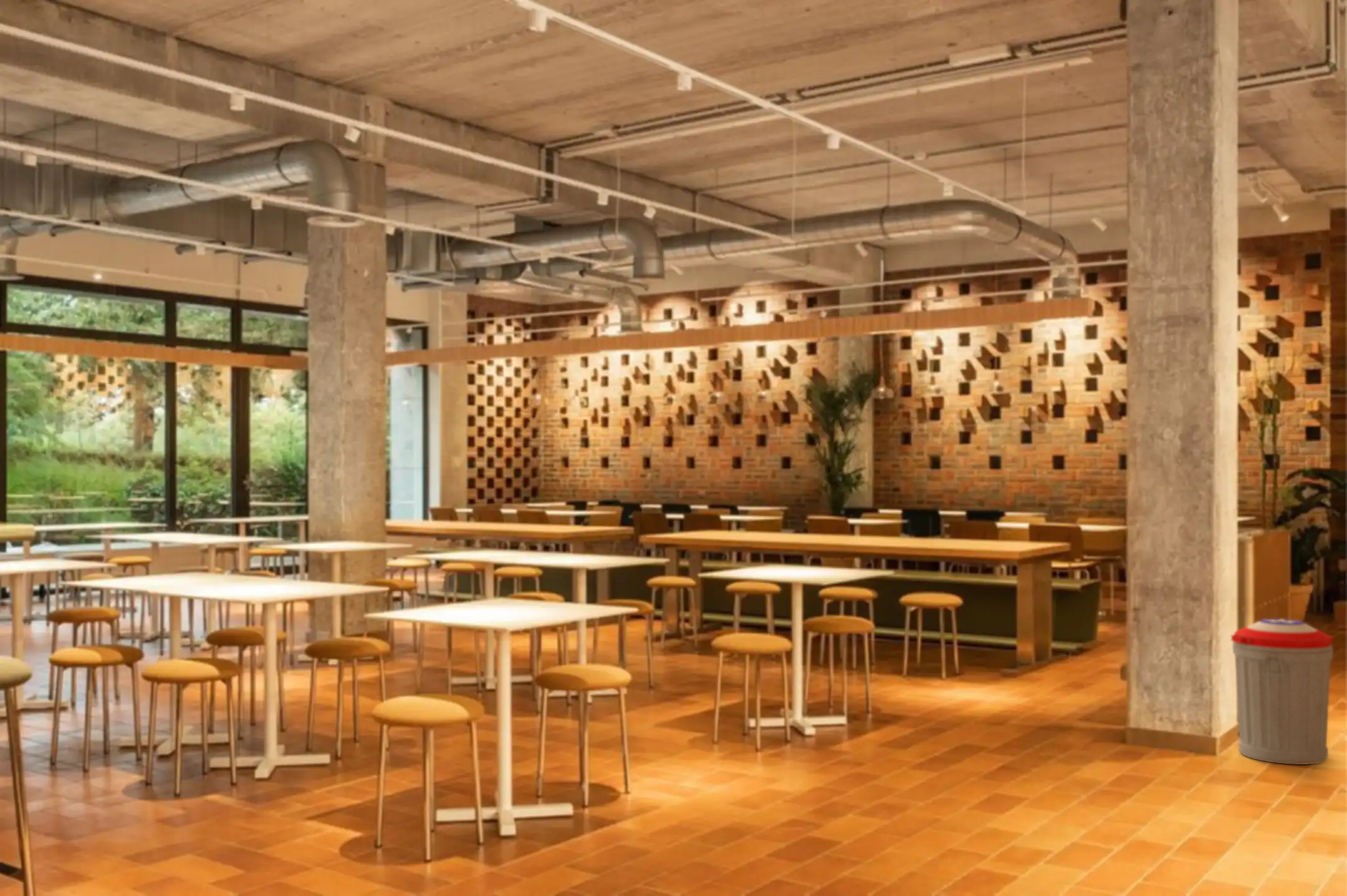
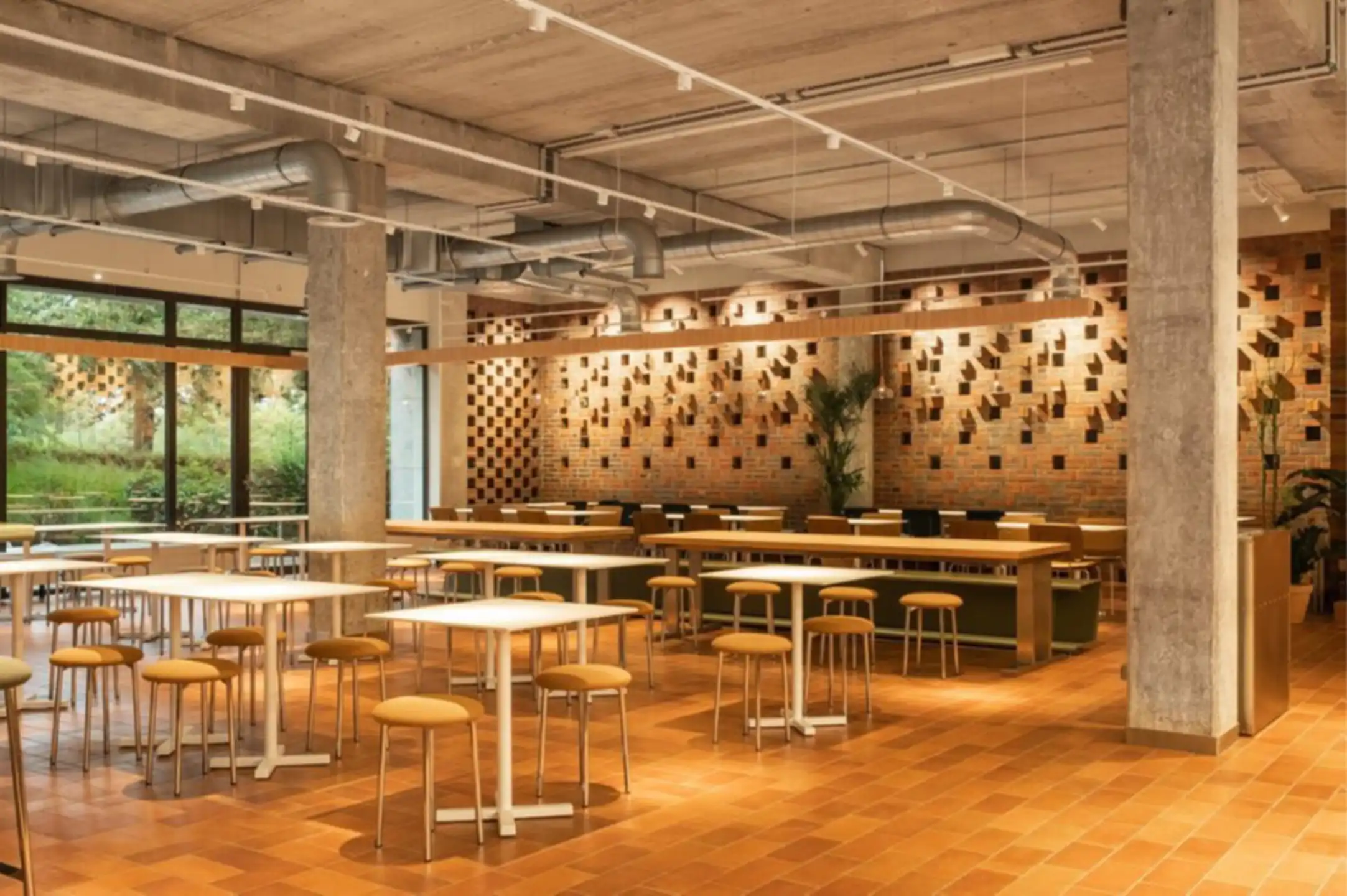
- trash can [1230,618,1334,765]
